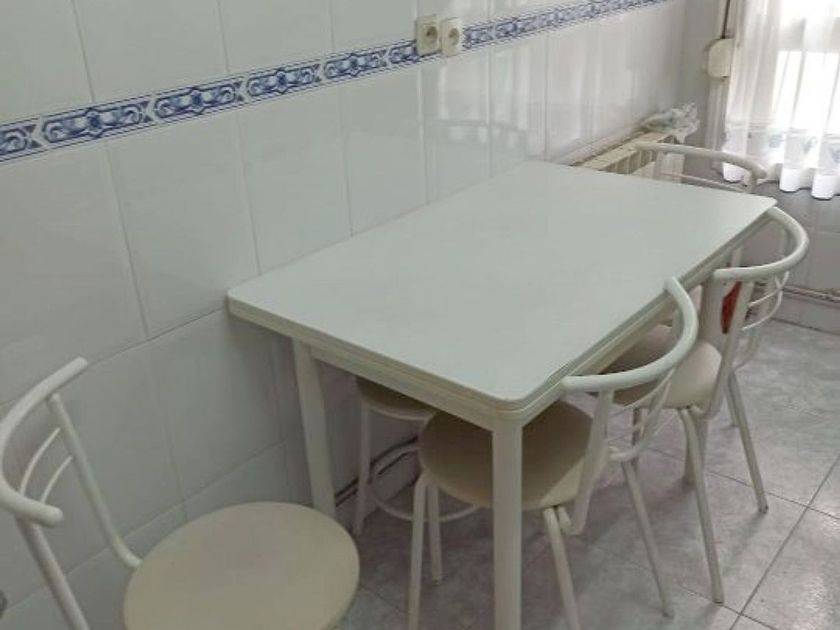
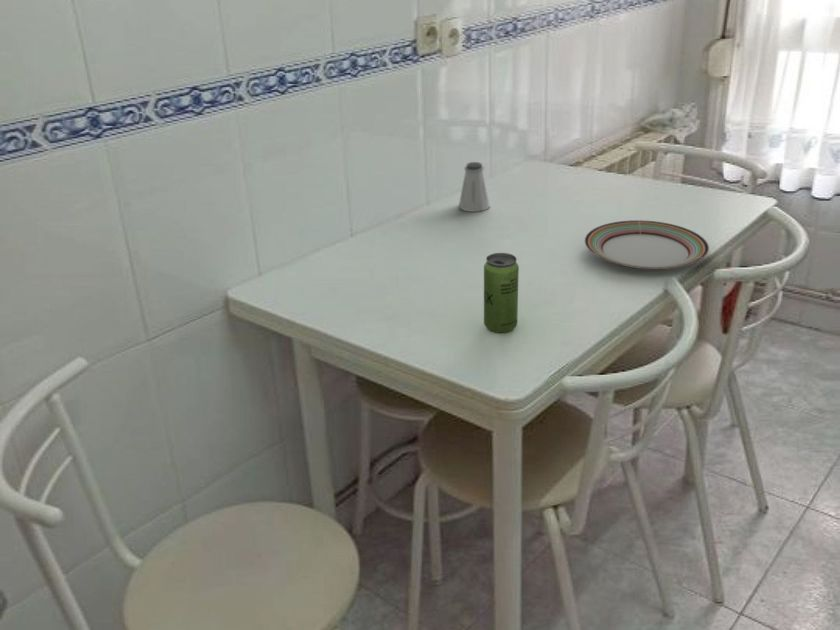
+ beverage can [483,252,520,334]
+ saltshaker [458,161,491,213]
+ plate [584,219,710,270]
